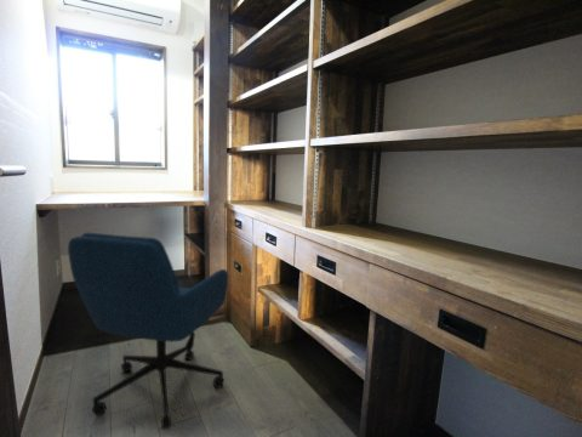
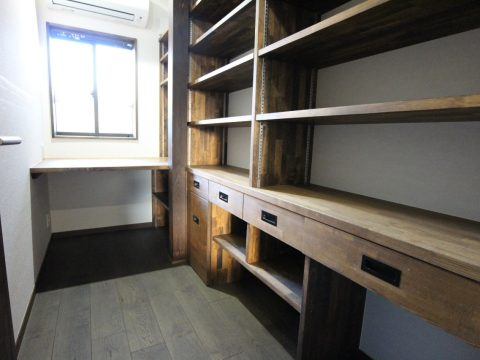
- office chair [67,232,230,431]
